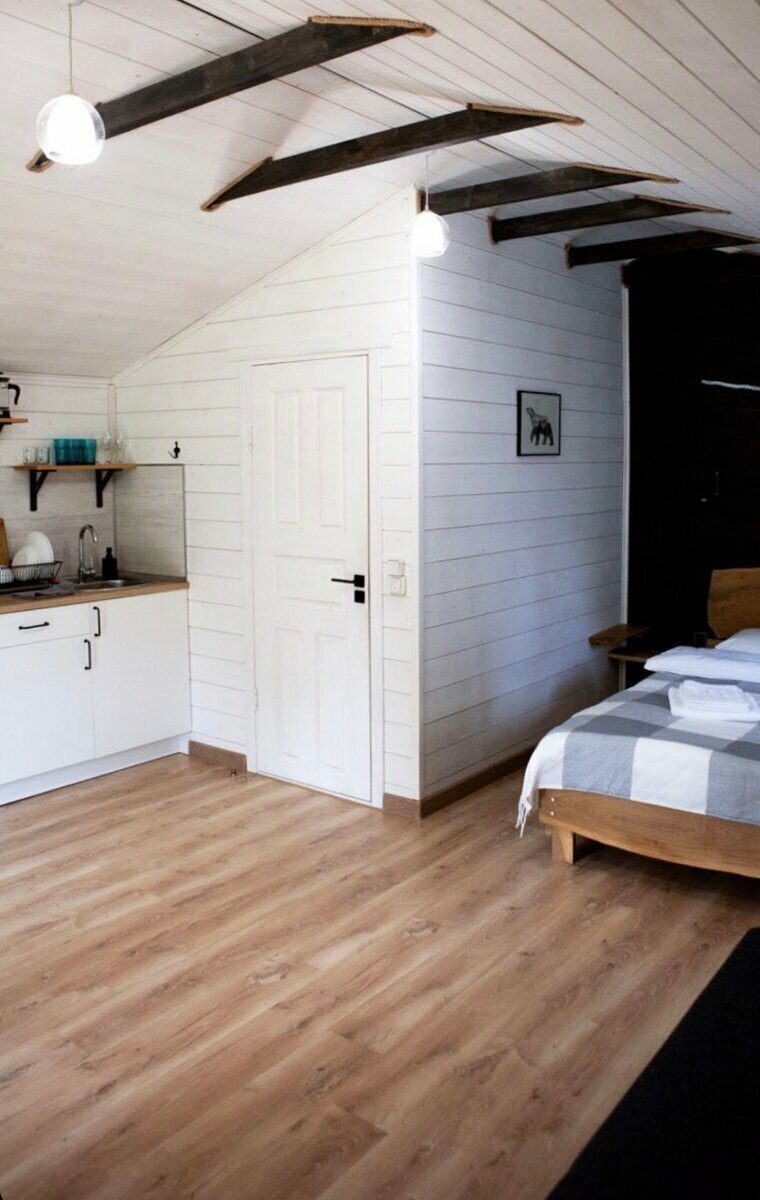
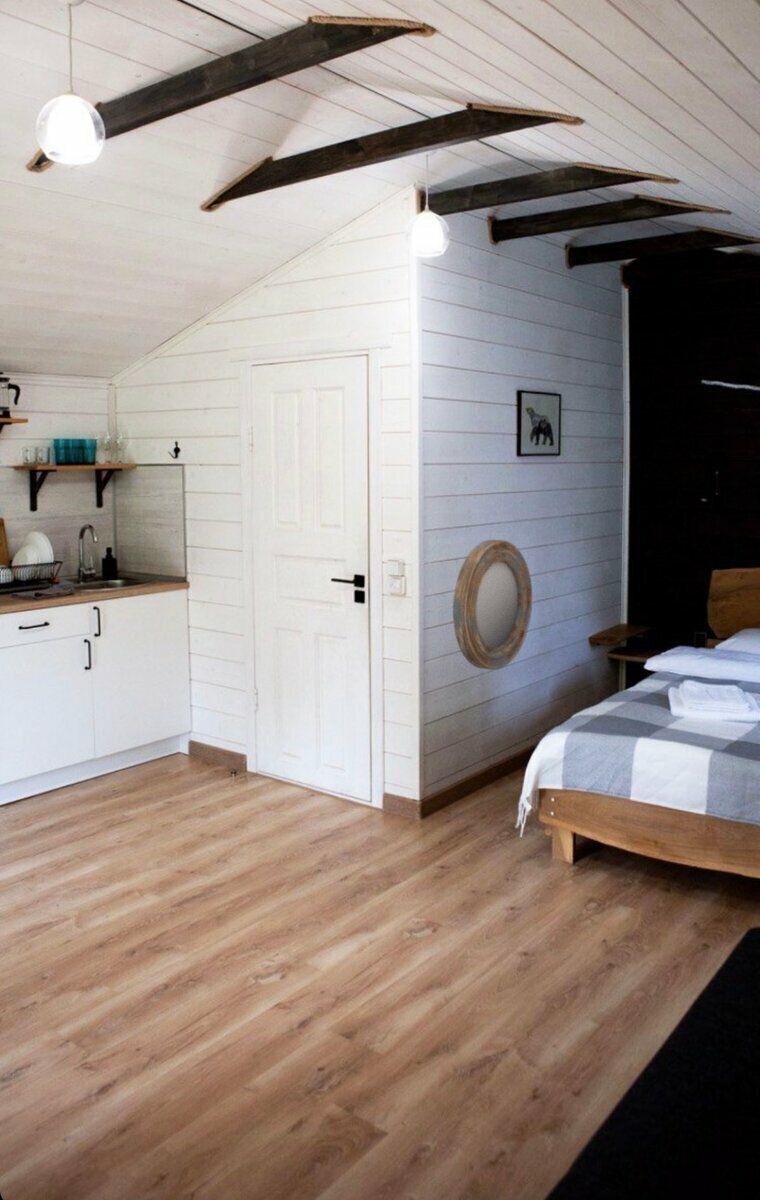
+ home mirror [452,539,533,671]
